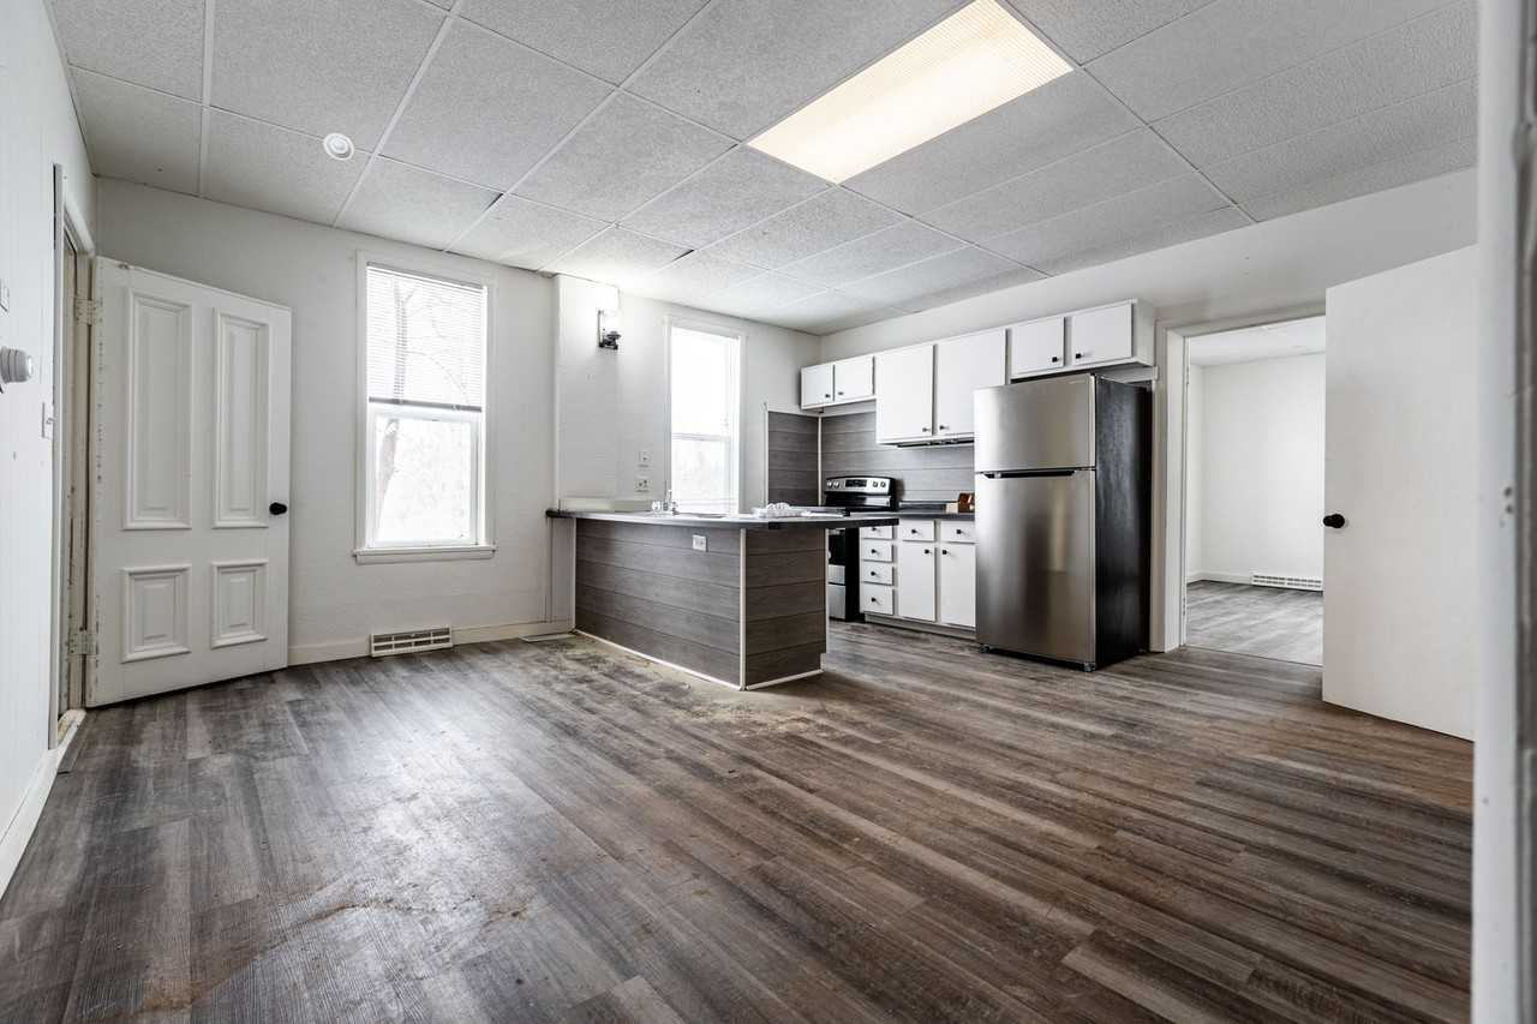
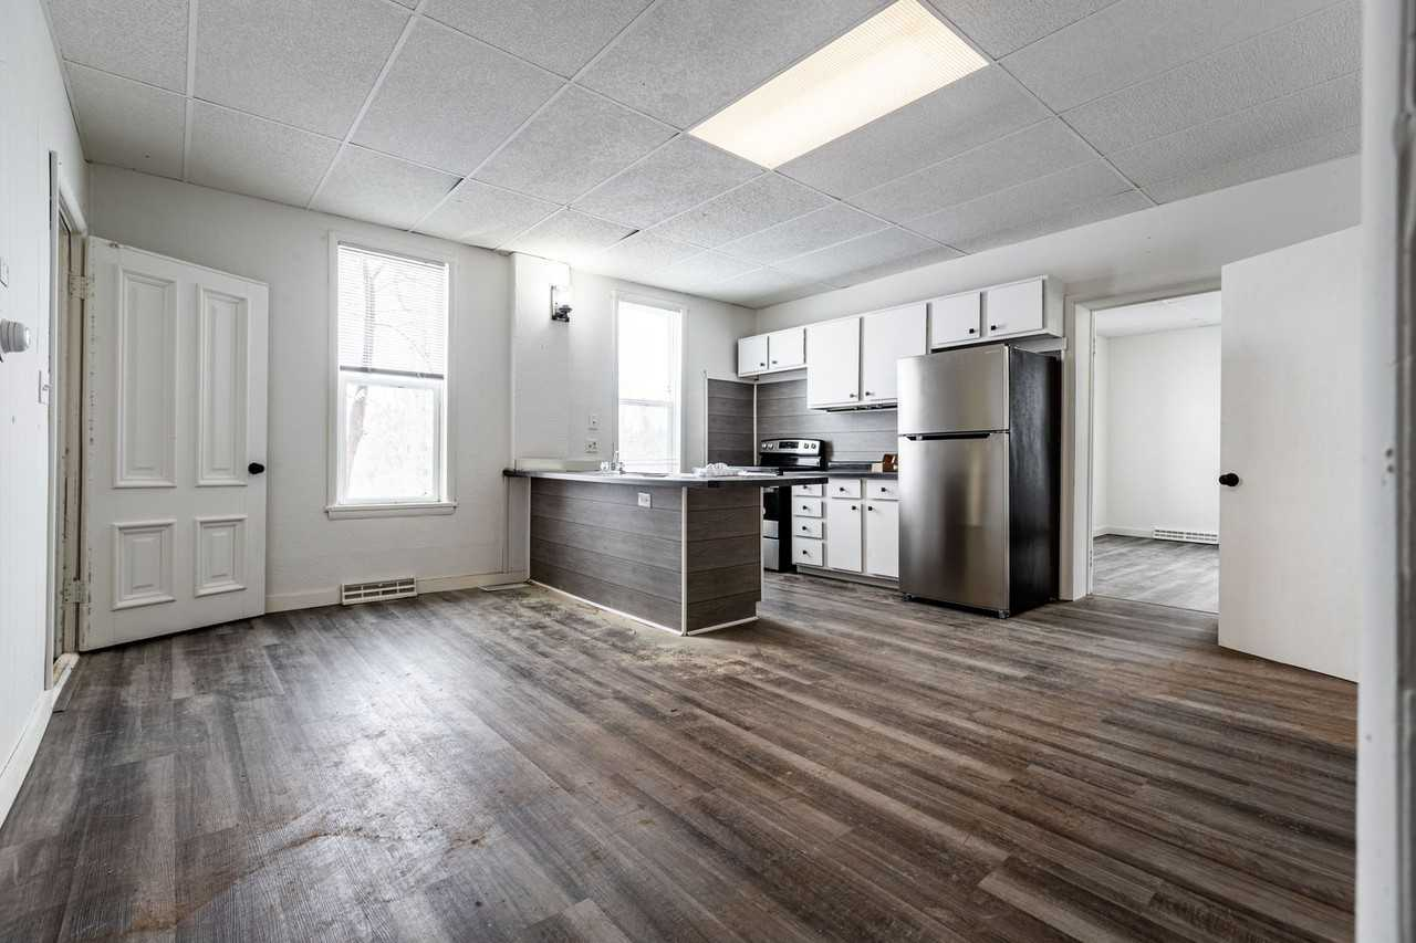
- smoke detector [322,132,355,162]
